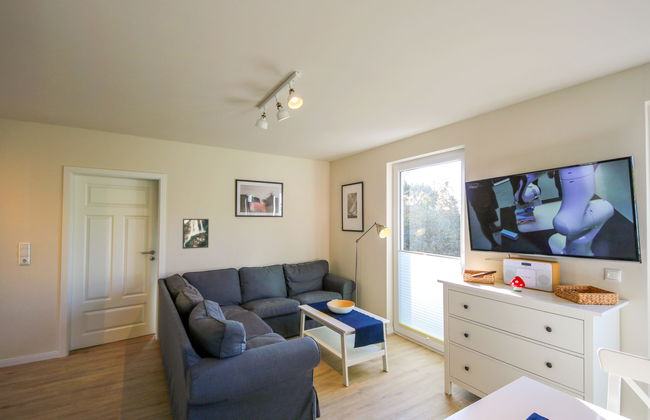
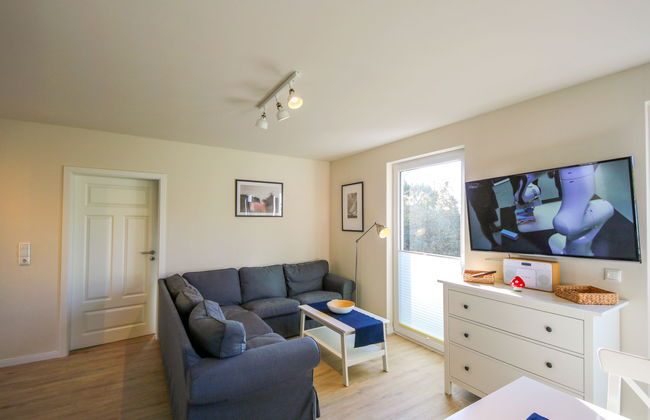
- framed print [182,218,210,250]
